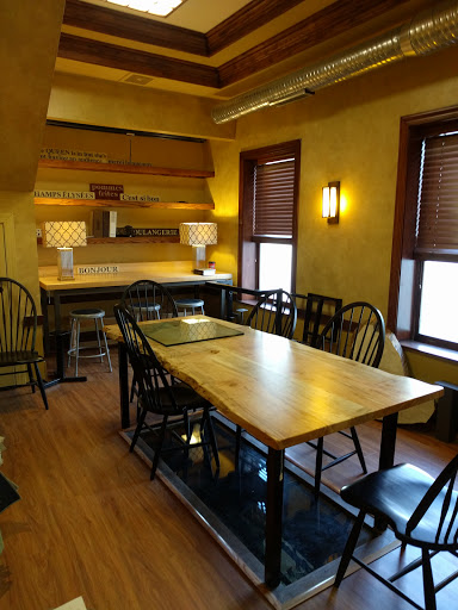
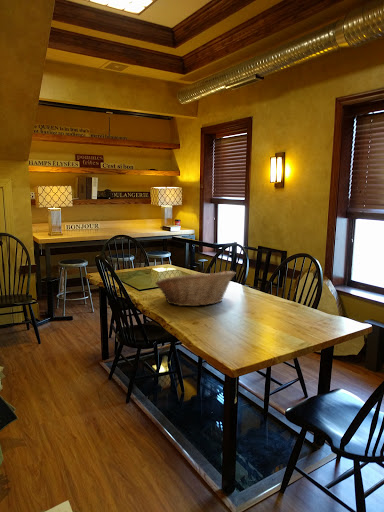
+ fruit basket [154,270,236,307]
